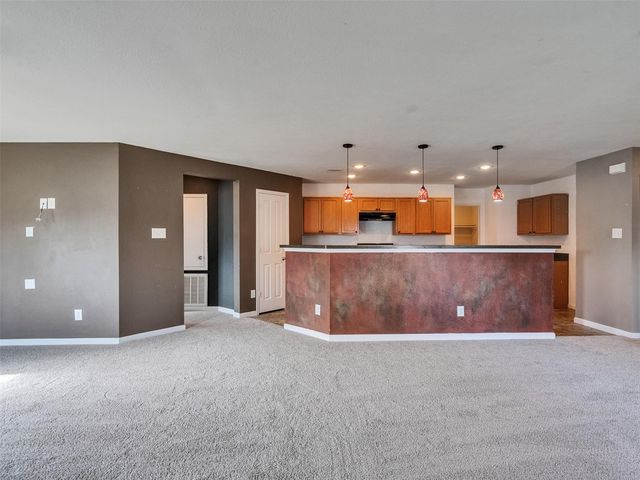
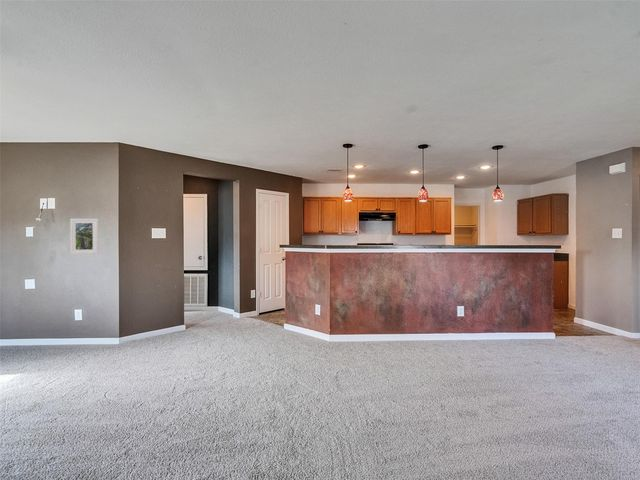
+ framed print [69,218,99,255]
